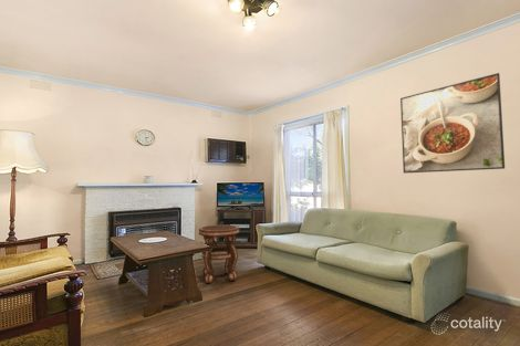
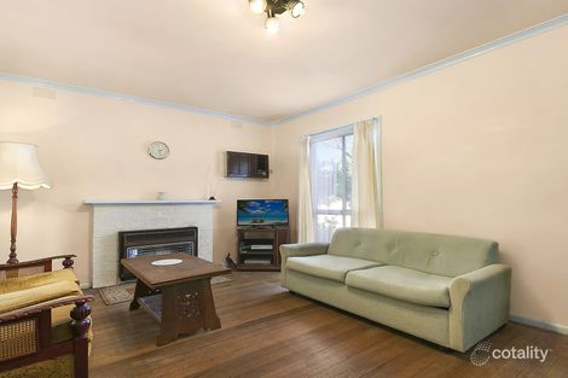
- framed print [399,72,506,175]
- side table [198,224,240,284]
